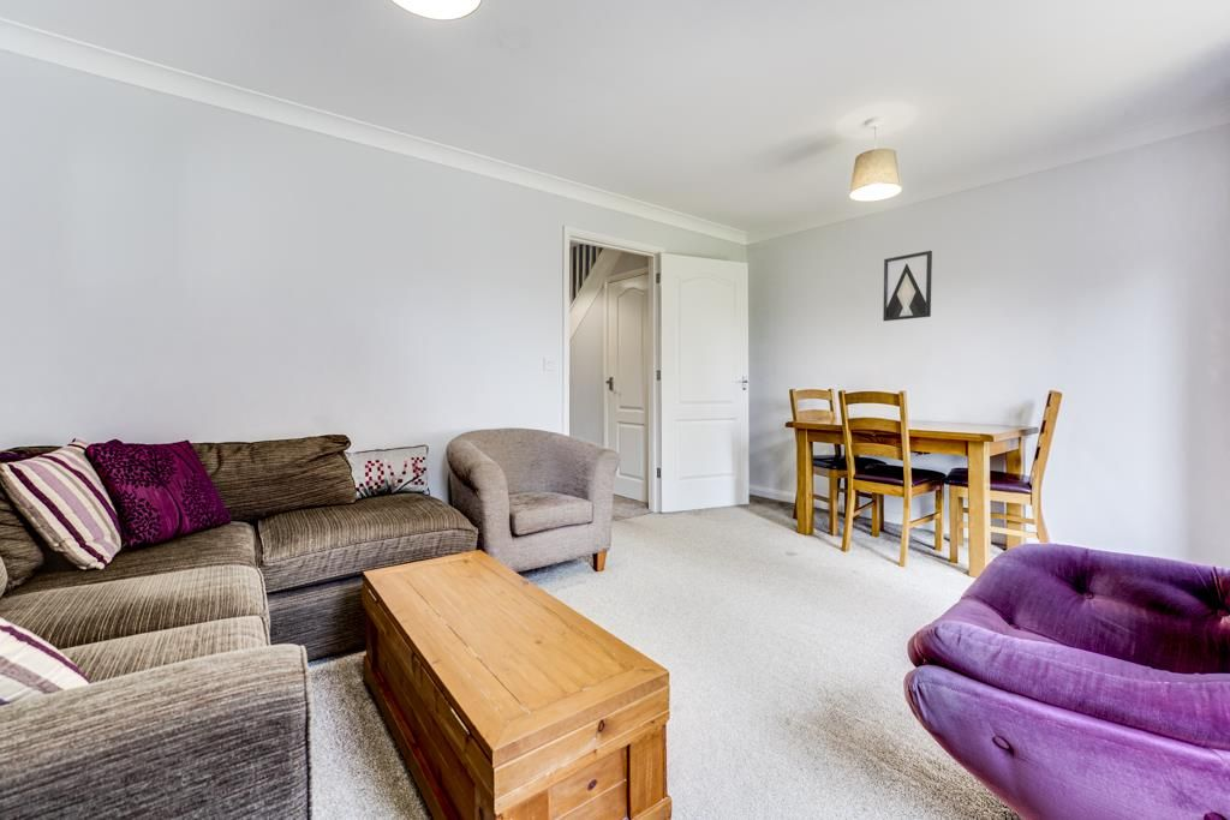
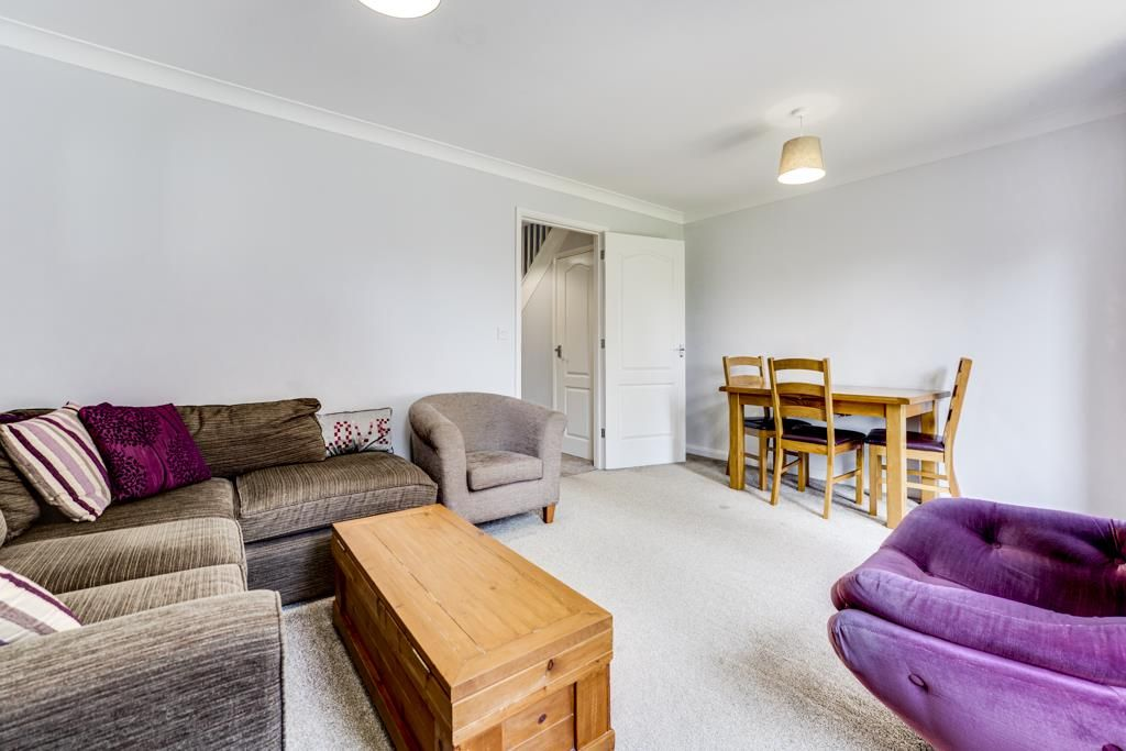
- wall art [882,250,933,322]
